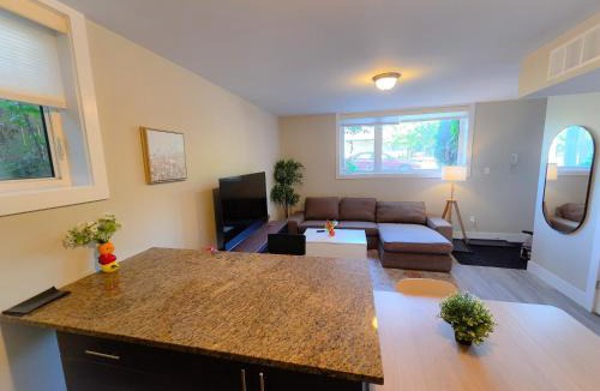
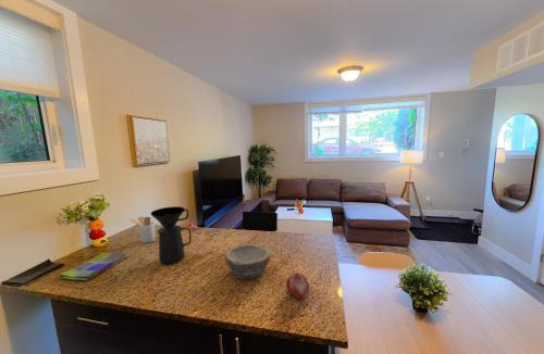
+ dish towel [58,252,127,281]
+ fruit [286,271,310,299]
+ utensil holder [128,216,157,244]
+ bowl [224,243,272,280]
+ coffee maker [150,205,193,265]
